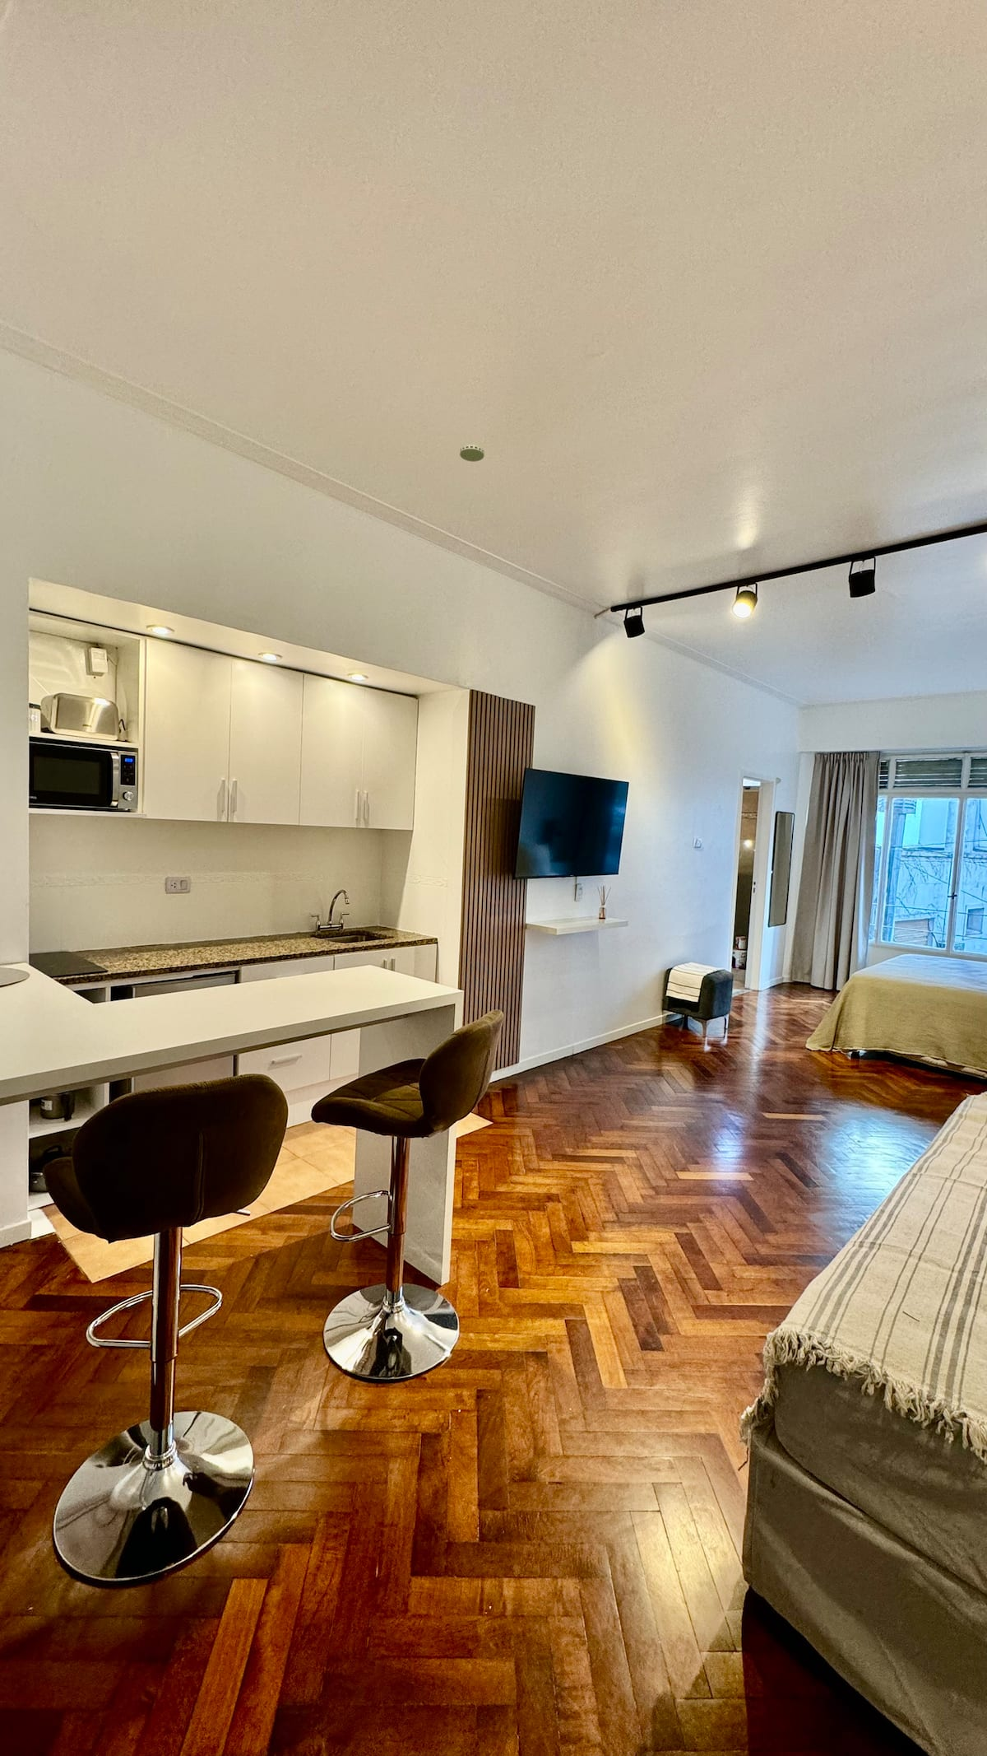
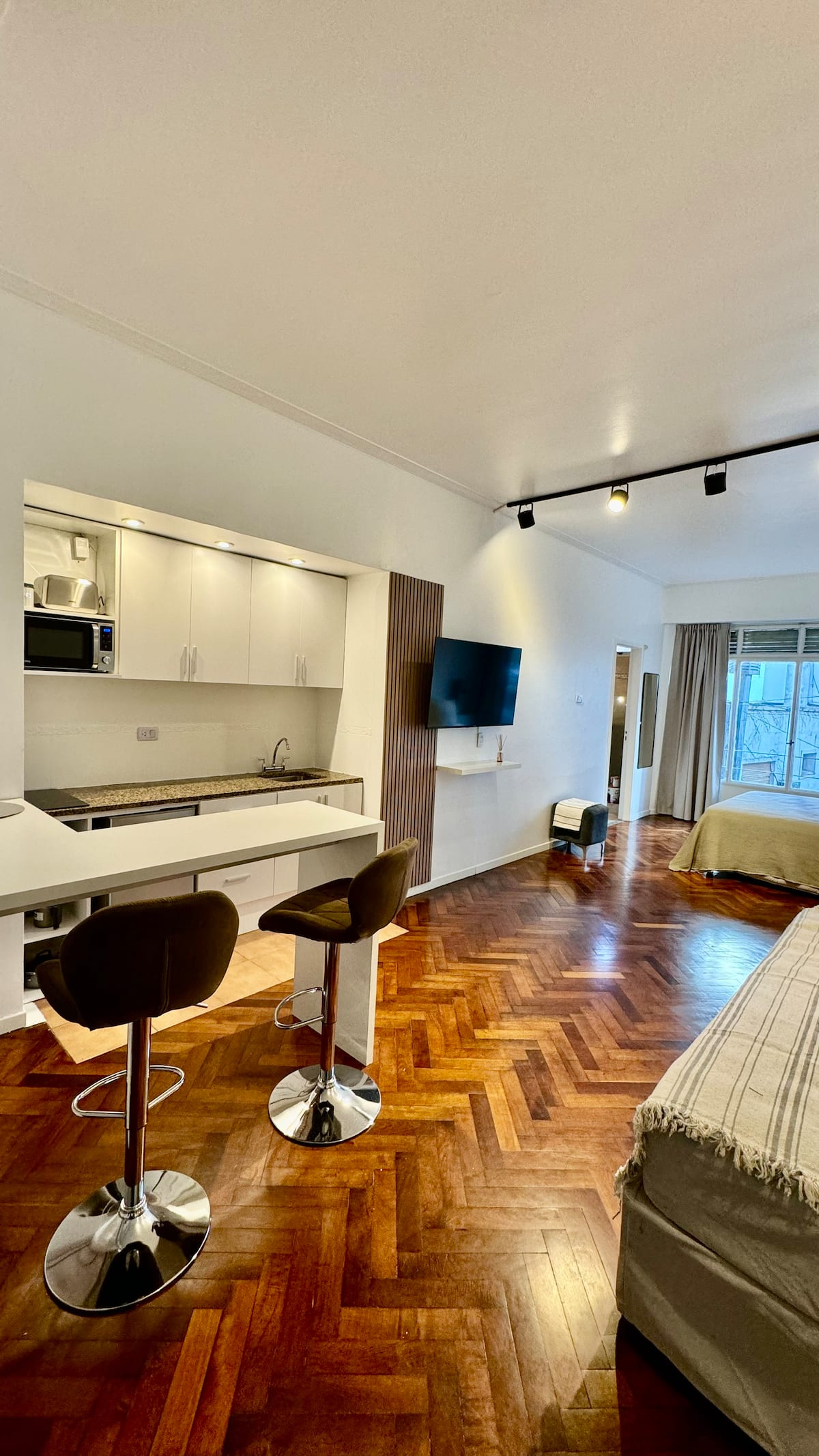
- smoke detector [459,444,486,463]
